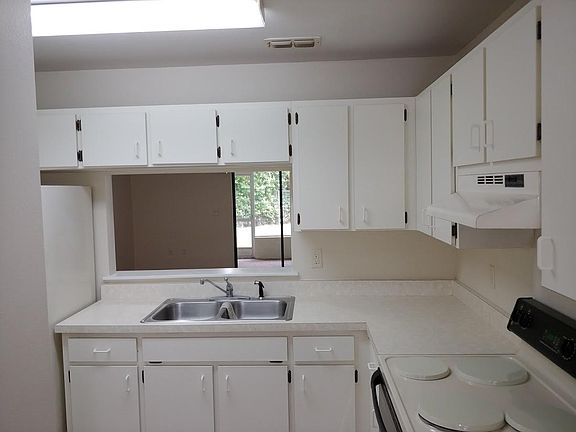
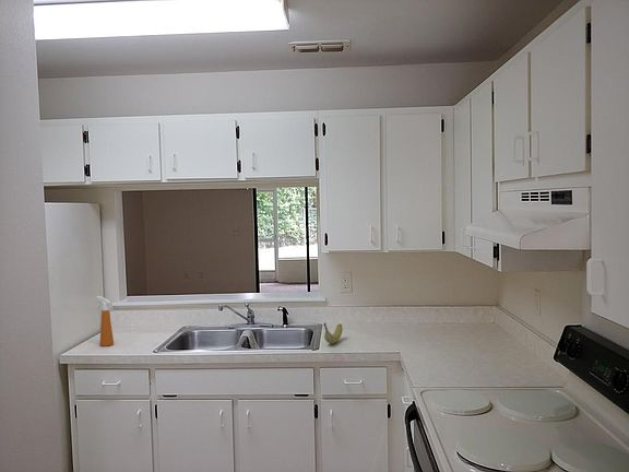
+ spray bottle [94,295,115,347]
+ fruit [322,322,344,345]
